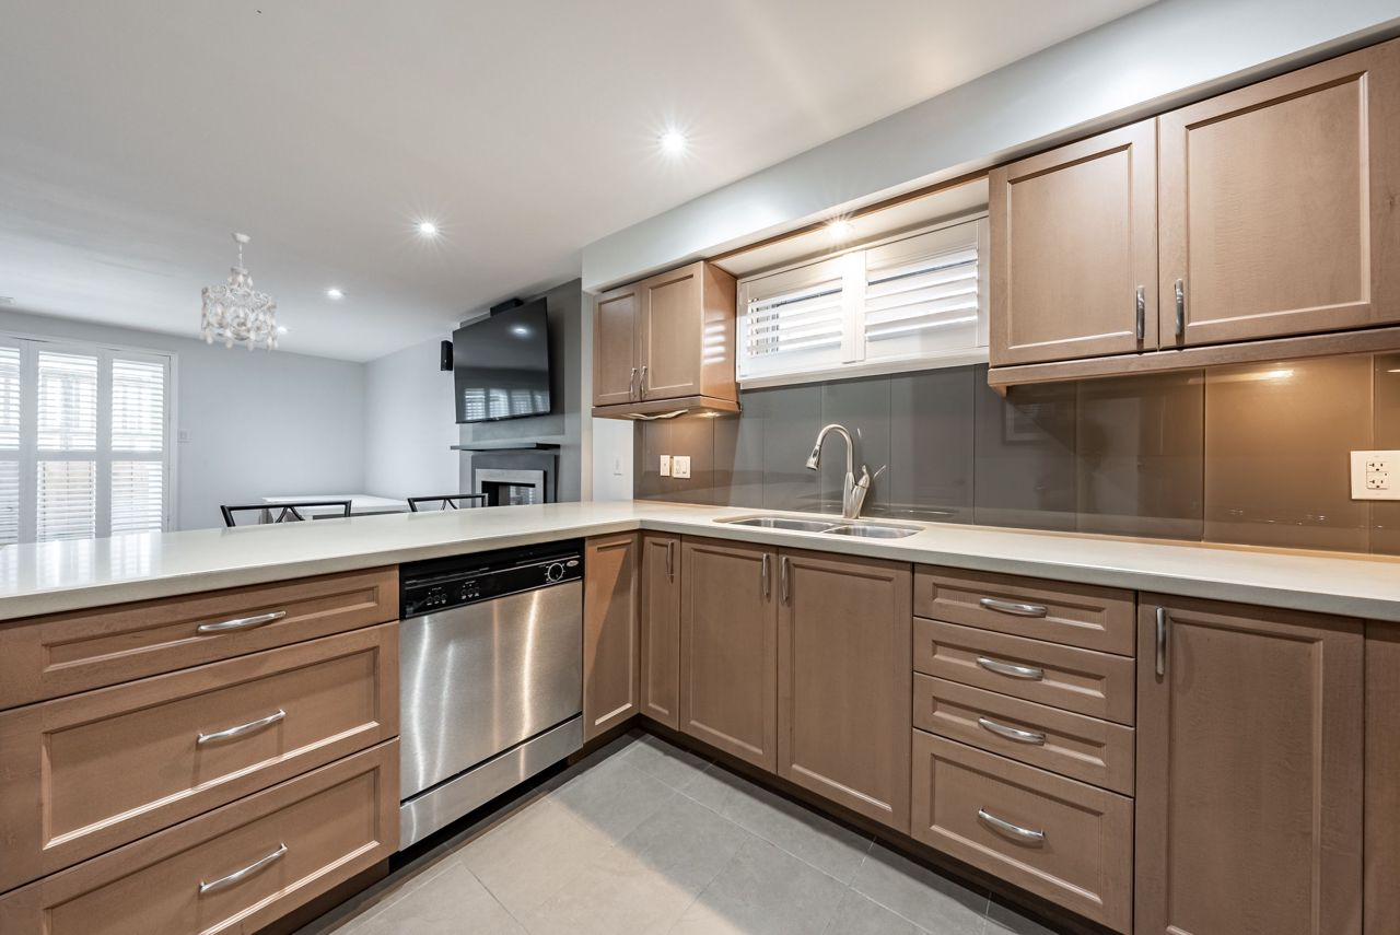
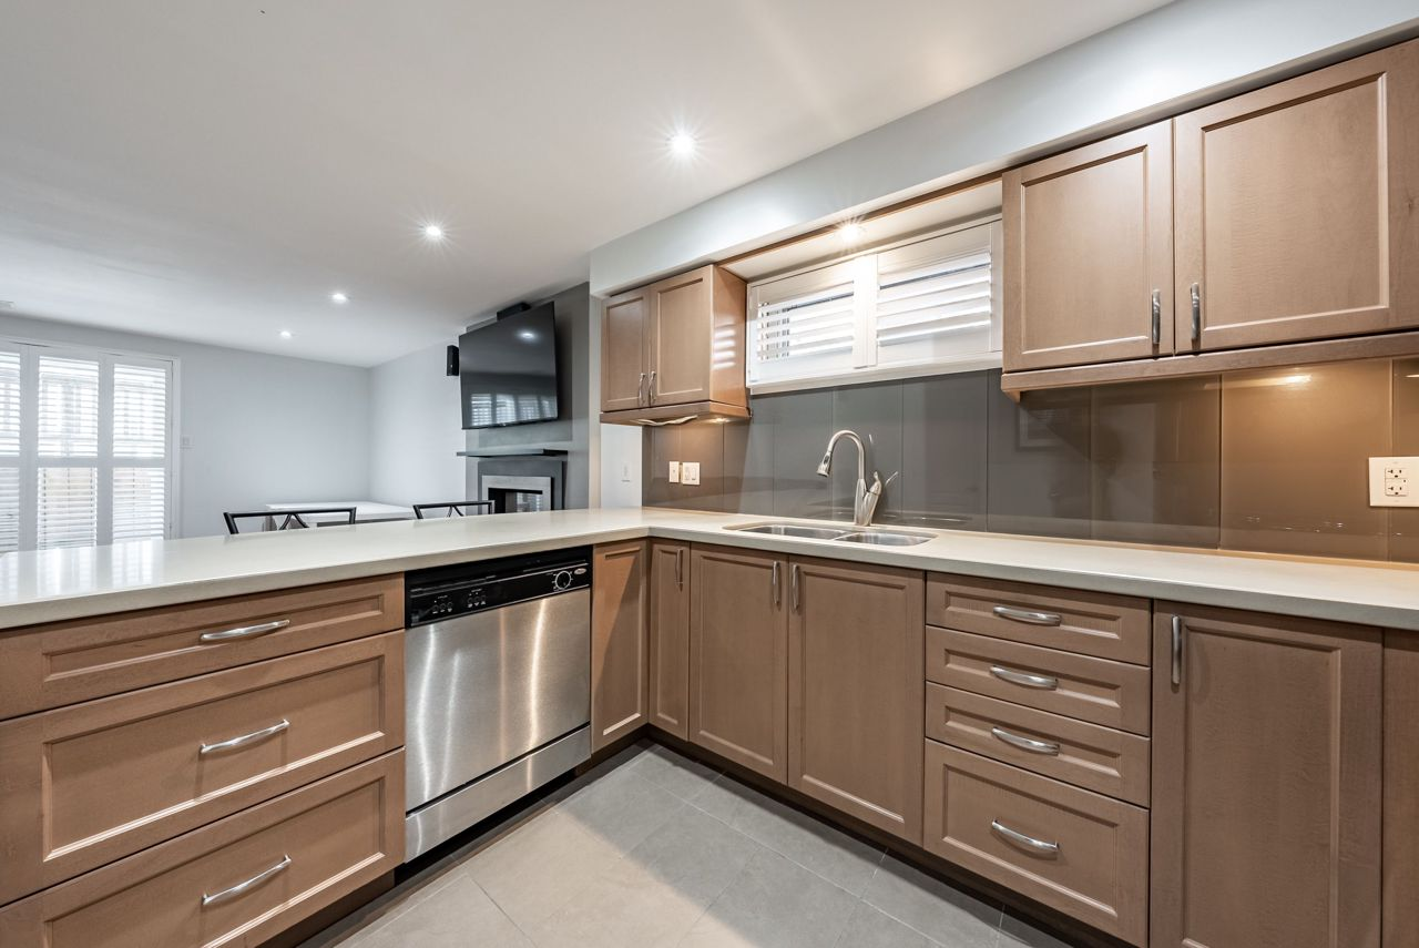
- chandelier [198,232,280,352]
